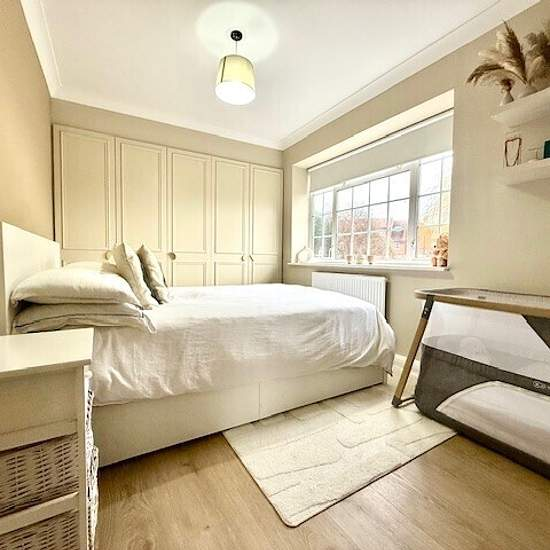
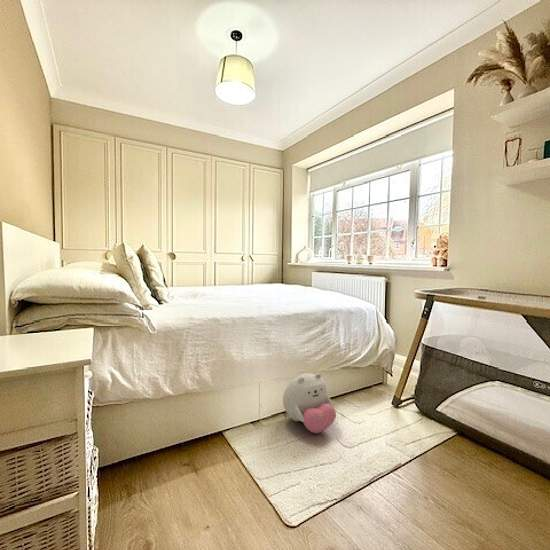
+ plush toy [282,372,337,434]
